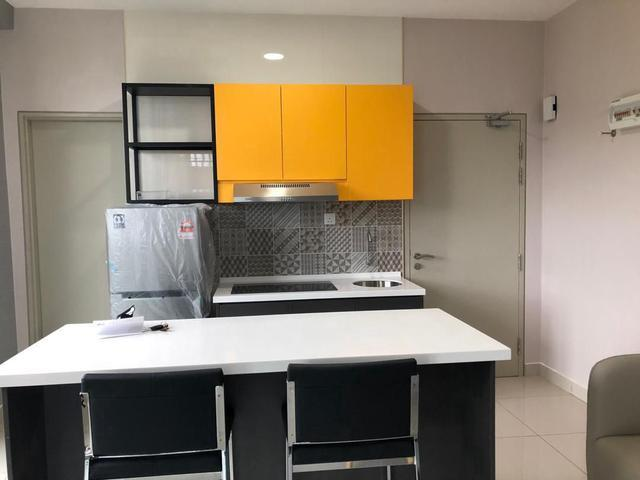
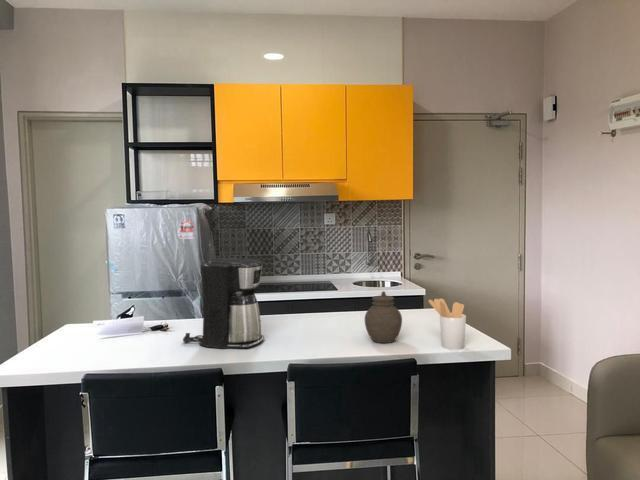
+ utensil holder [428,297,467,351]
+ coffee maker [182,256,265,350]
+ jar [364,290,403,344]
